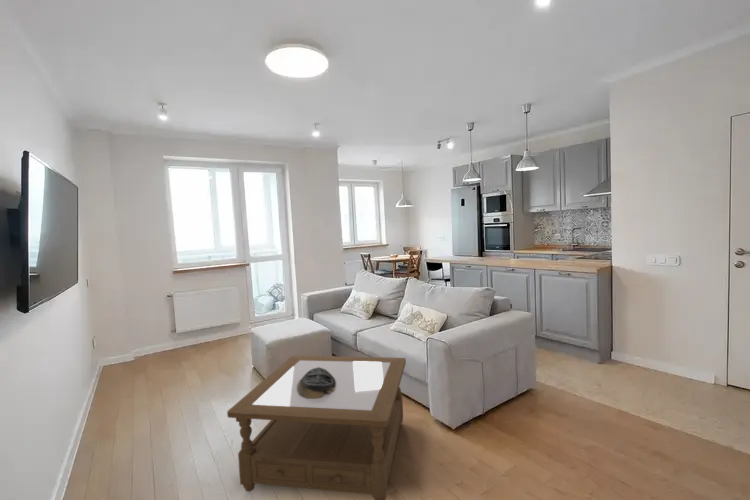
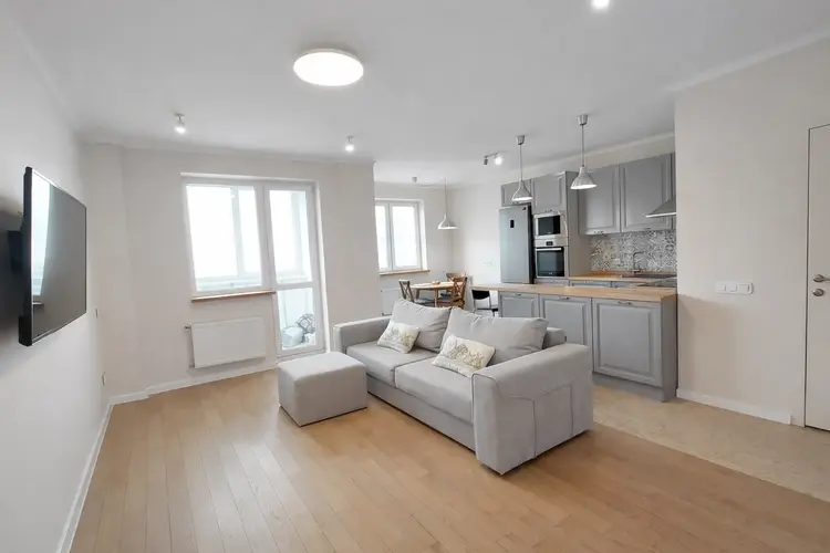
- decorative bowl [297,367,336,399]
- coffee table [226,355,407,500]
